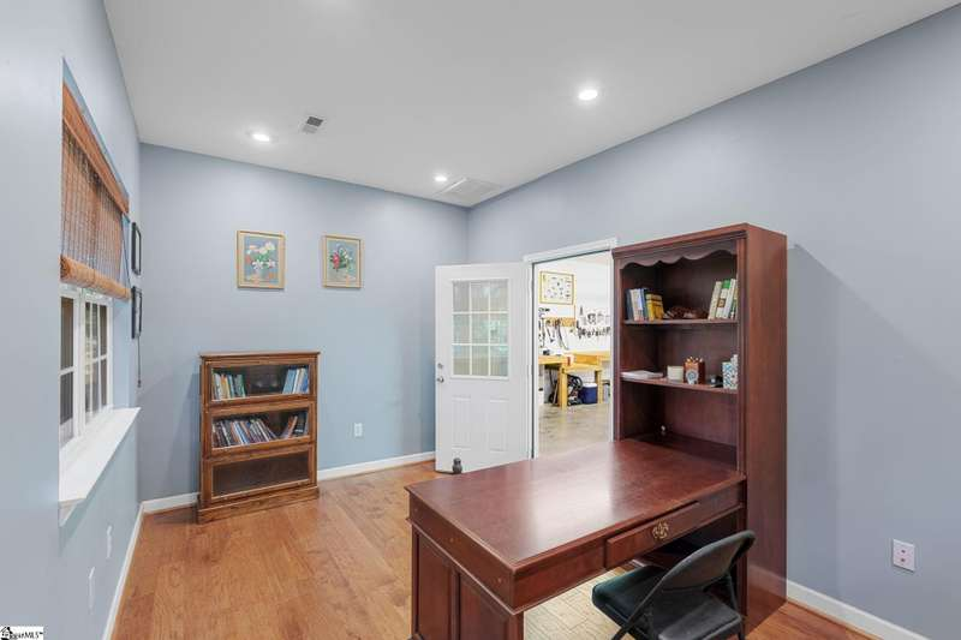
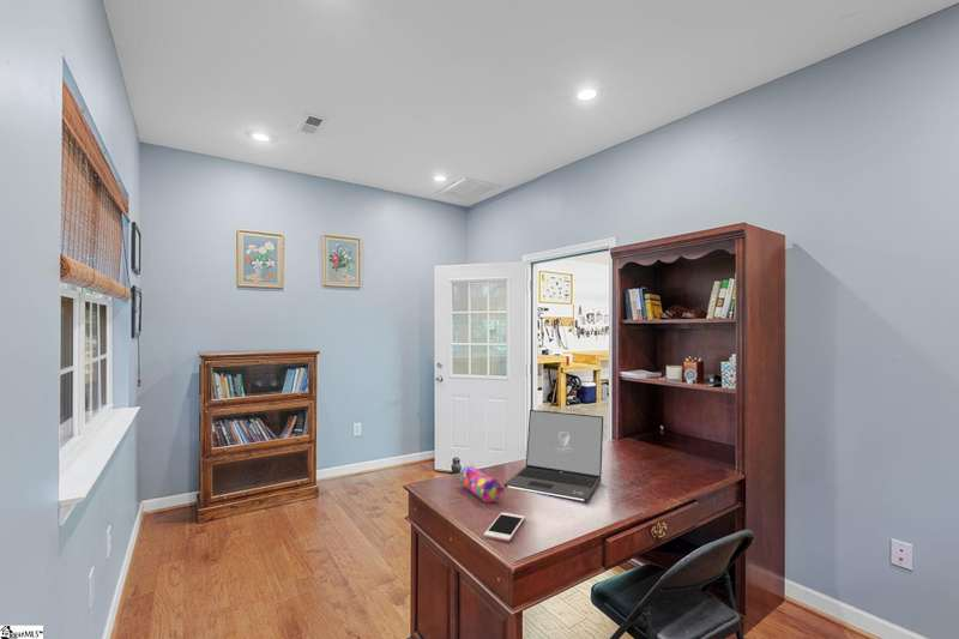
+ pencil case [458,464,505,504]
+ cell phone [483,512,526,543]
+ laptop [503,409,604,504]
